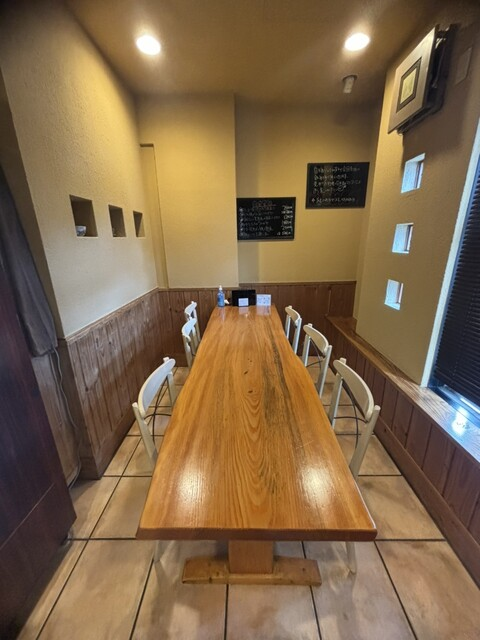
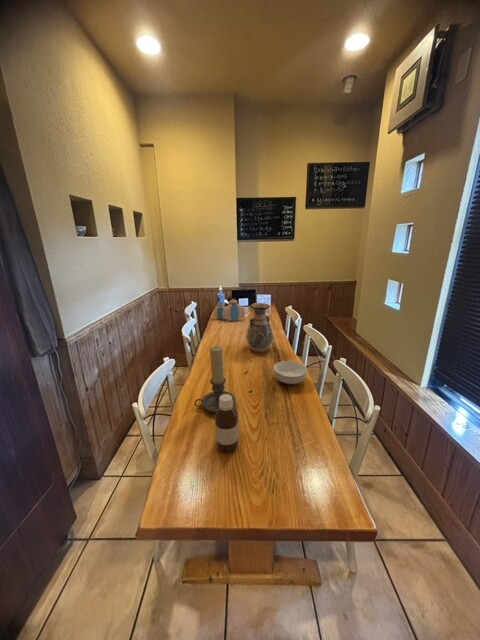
+ bottle [214,394,239,453]
+ candle holder [193,345,237,414]
+ cereal bowl [273,360,308,385]
+ vase [245,302,274,353]
+ water jug [213,298,246,322]
